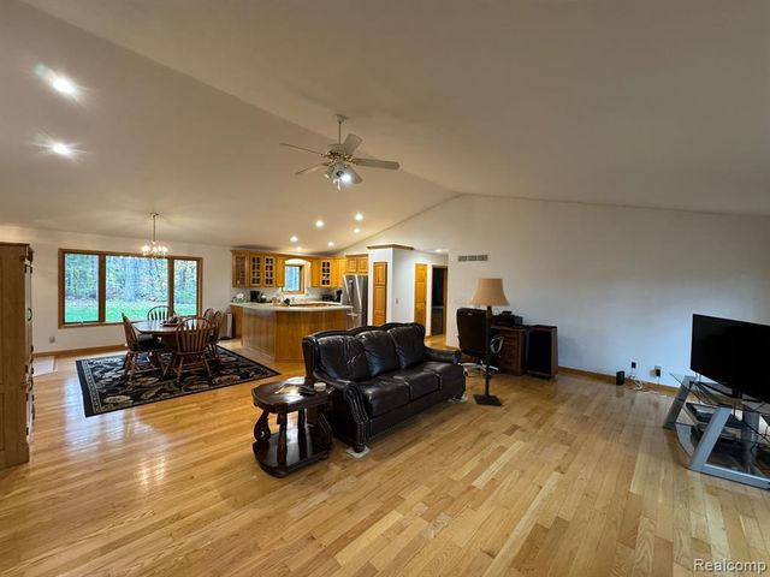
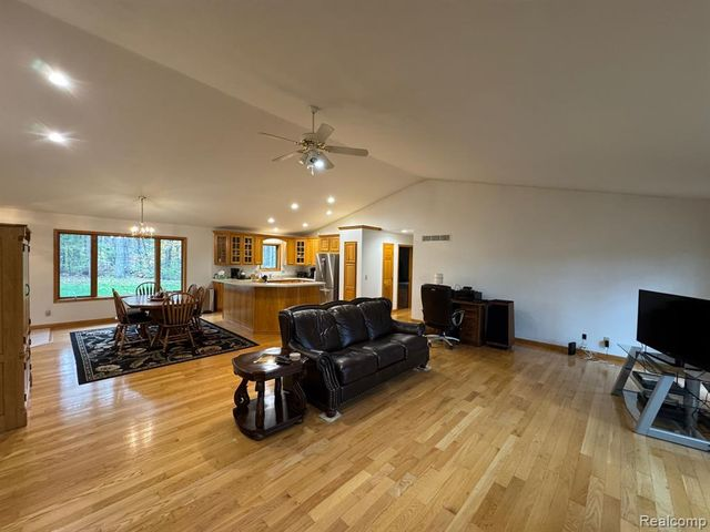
- lamp [468,276,511,406]
